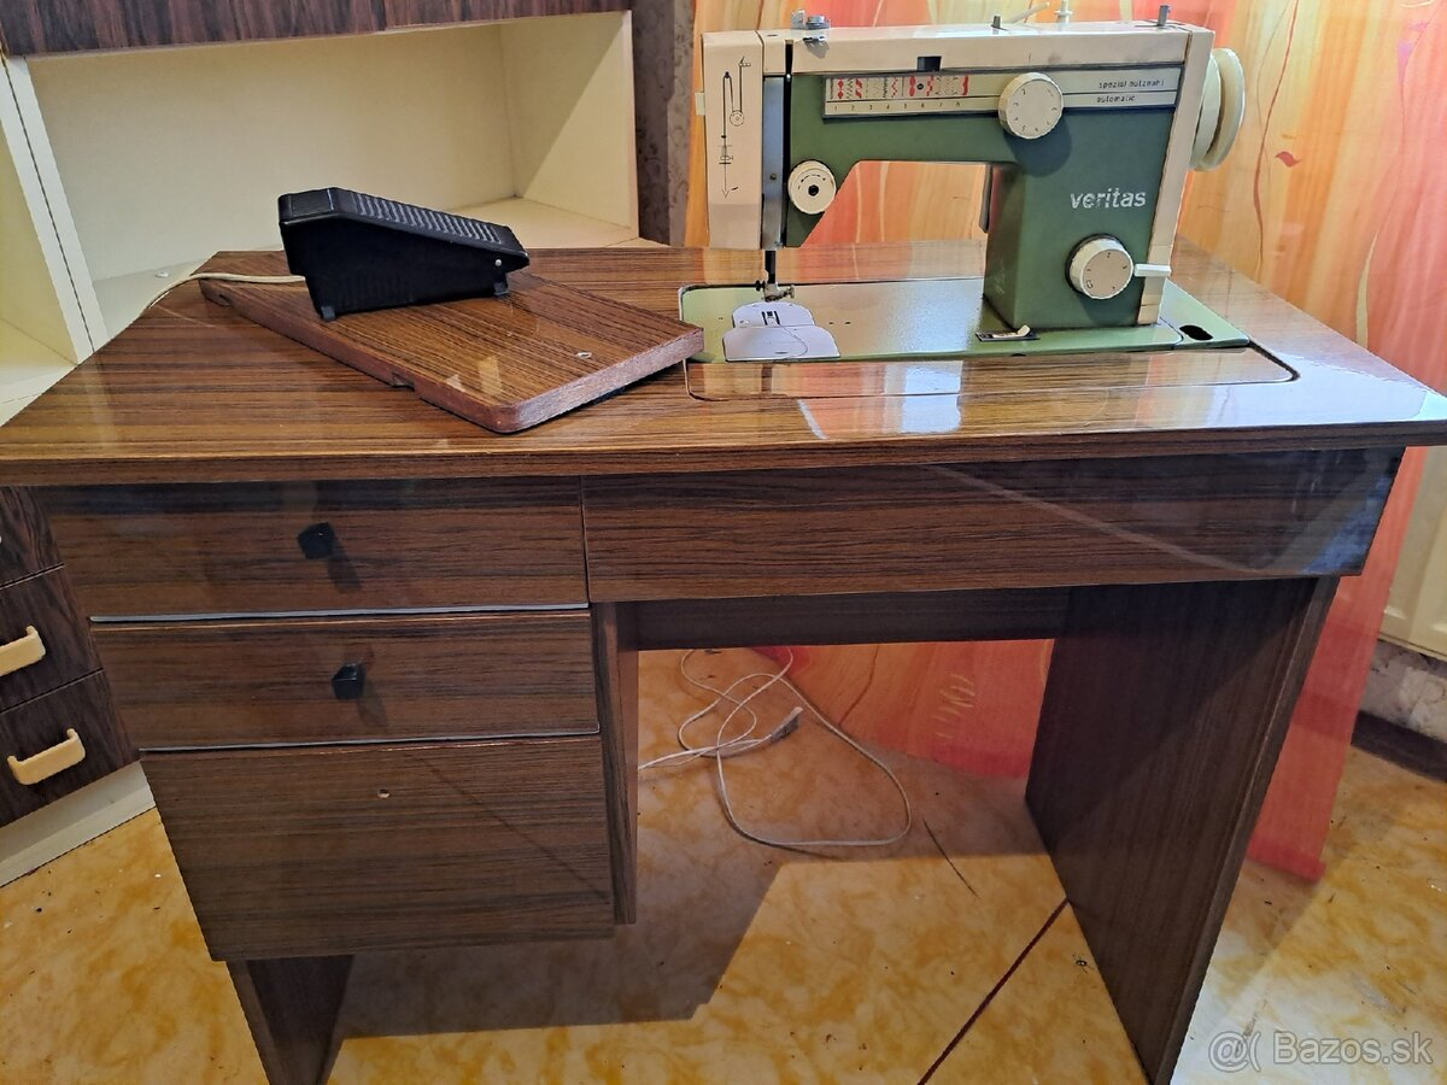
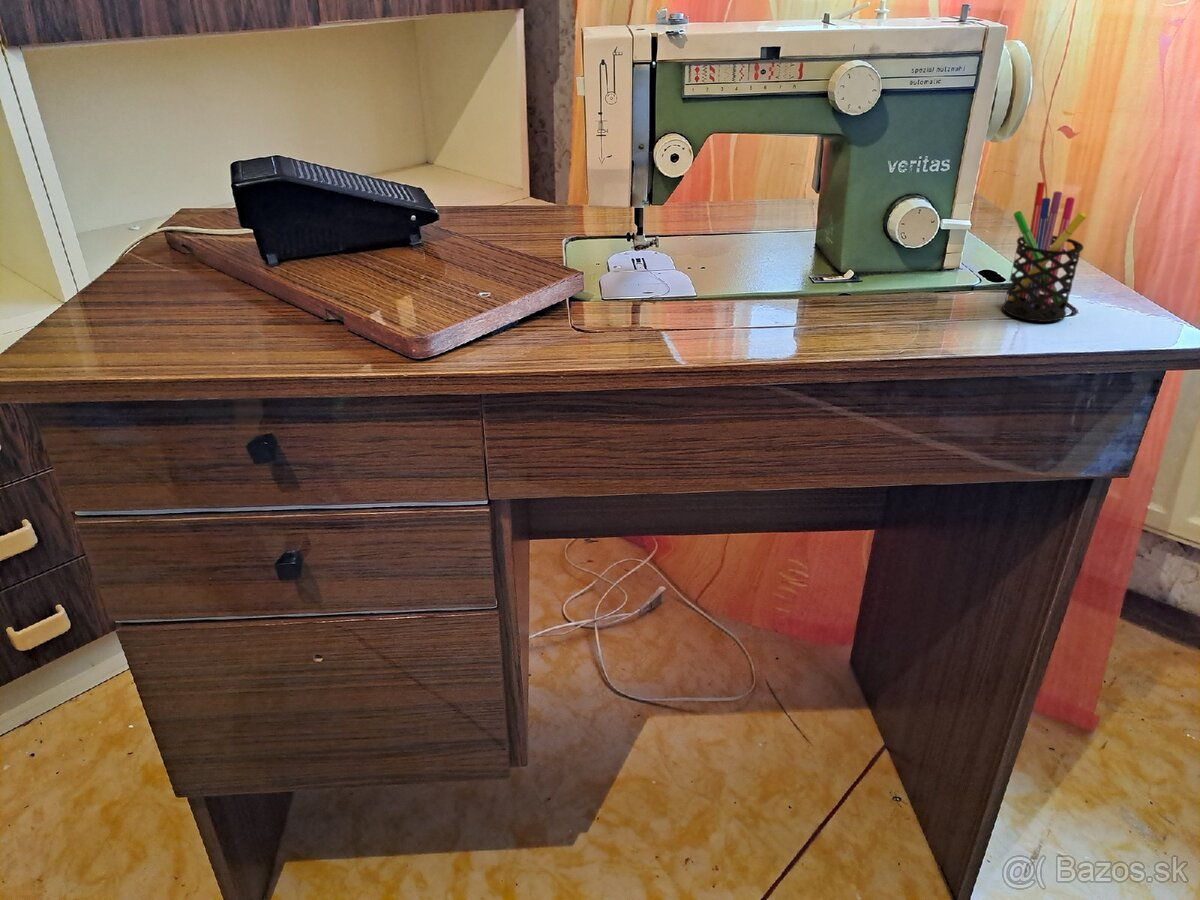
+ pen holder [1001,181,1088,323]
